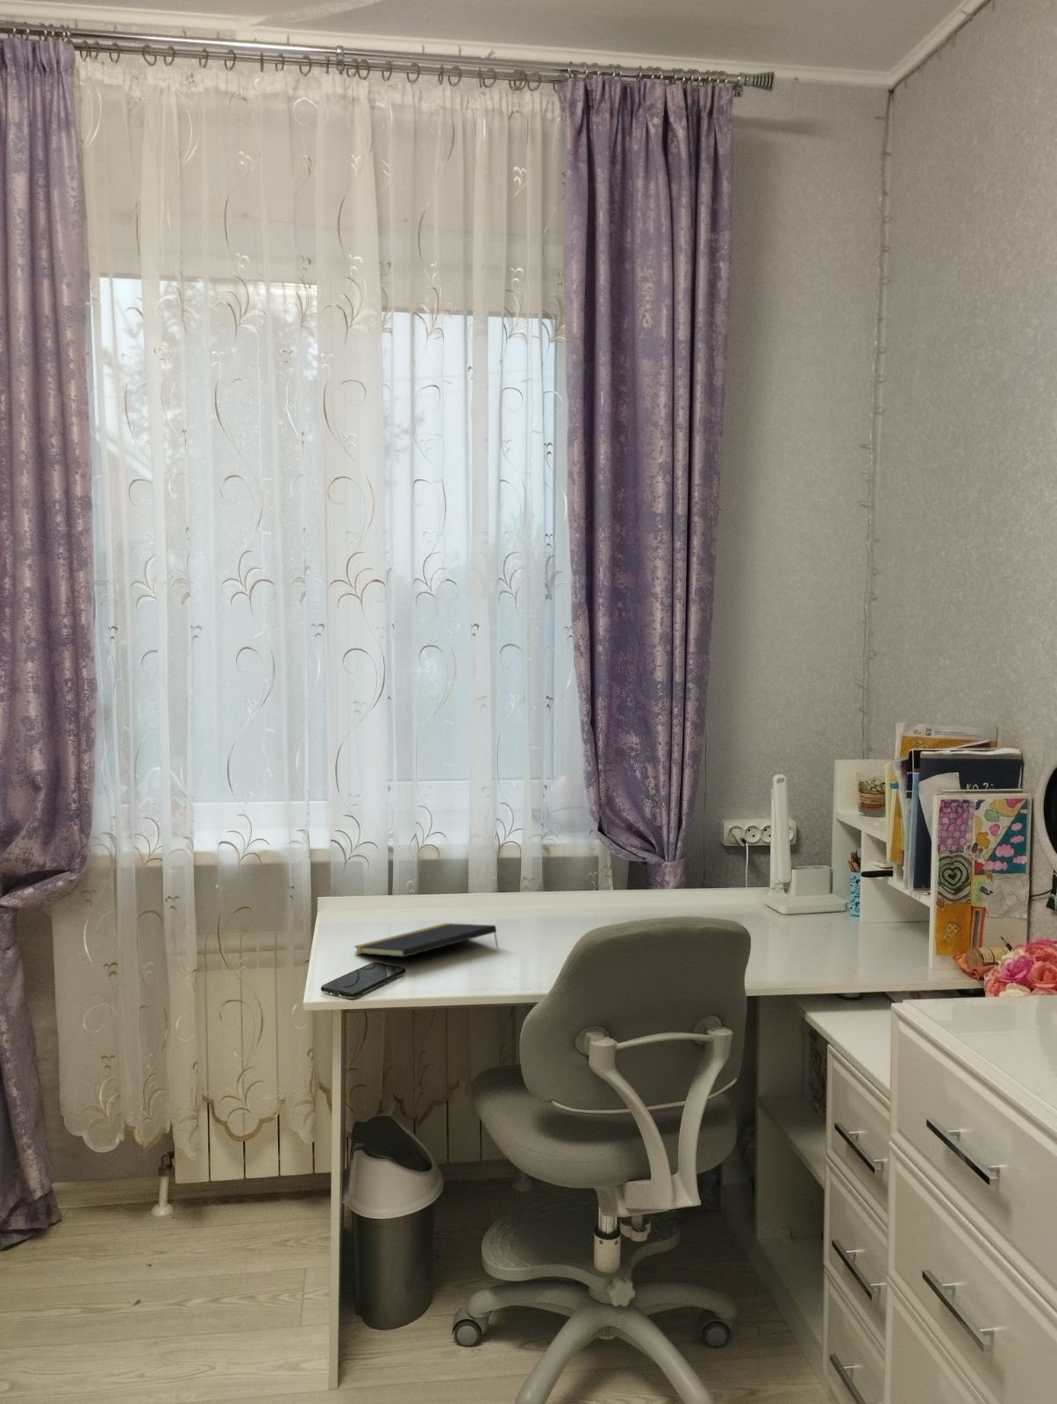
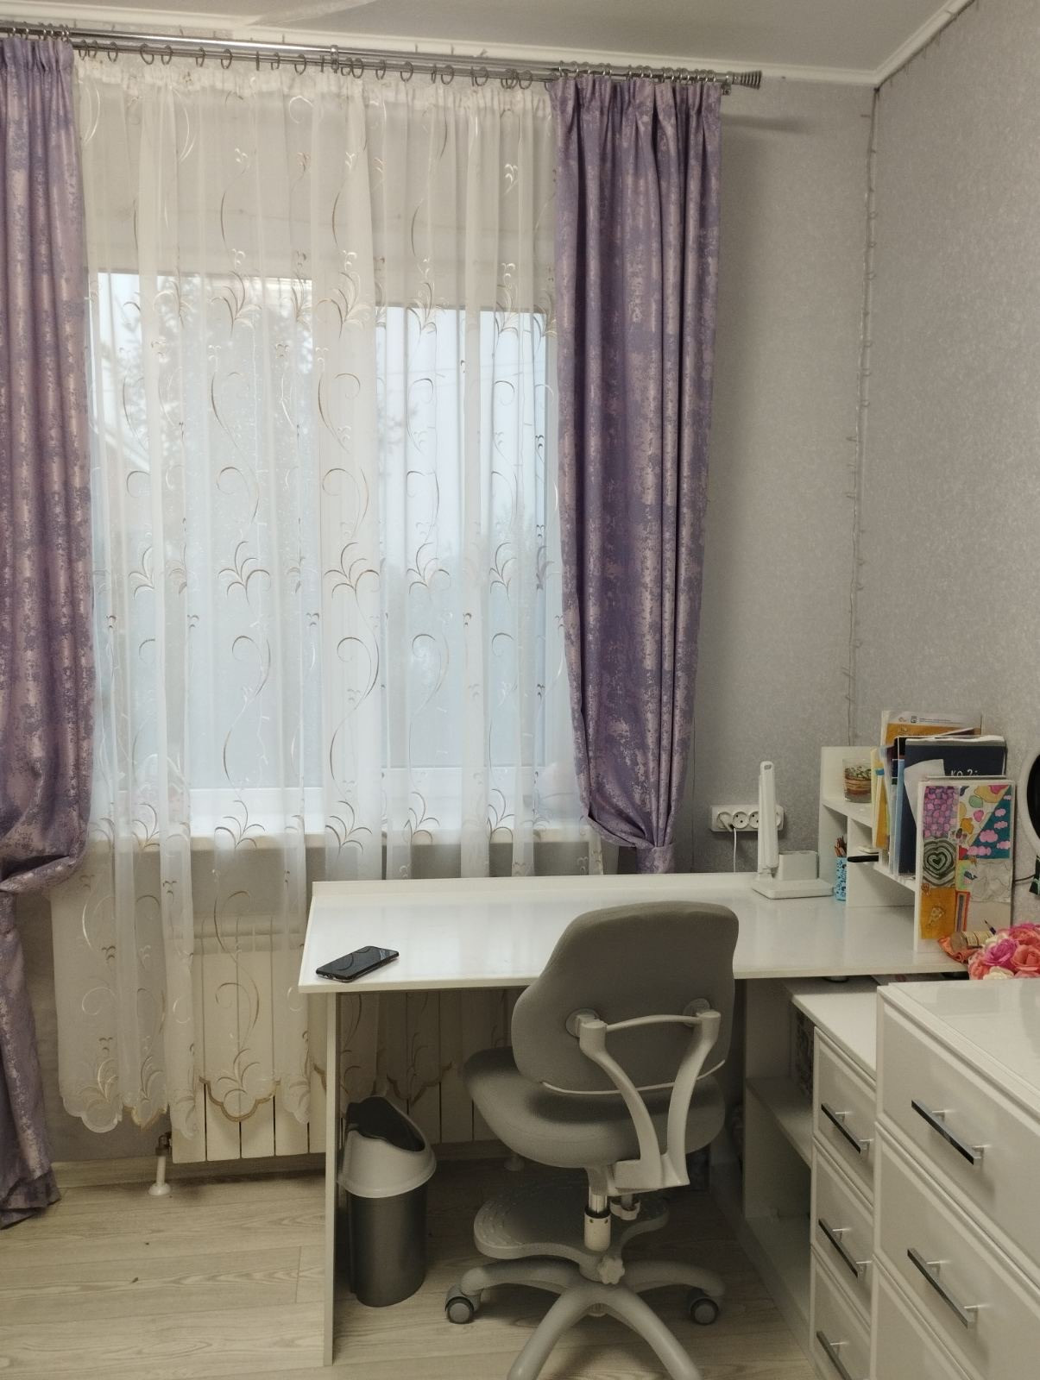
- notepad [353,922,500,959]
